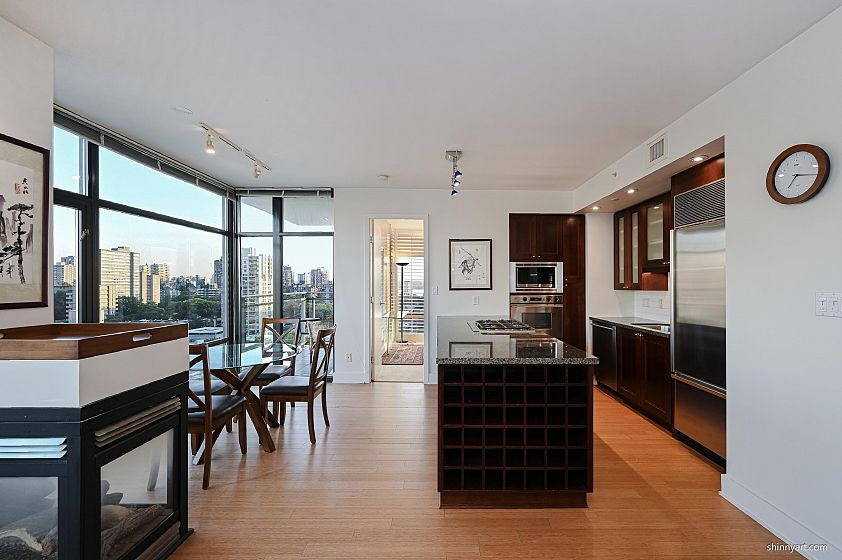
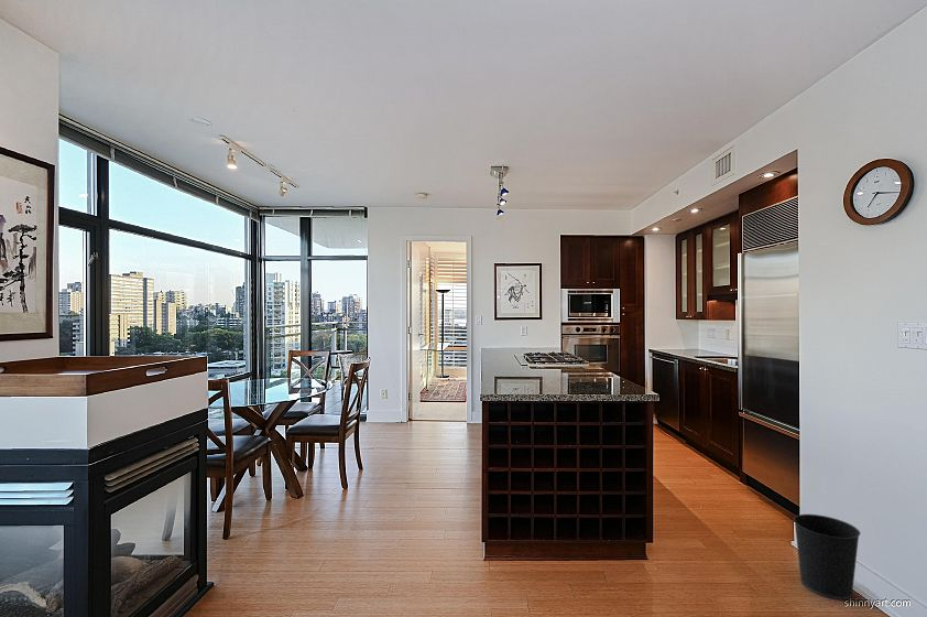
+ wastebasket [793,513,861,600]
